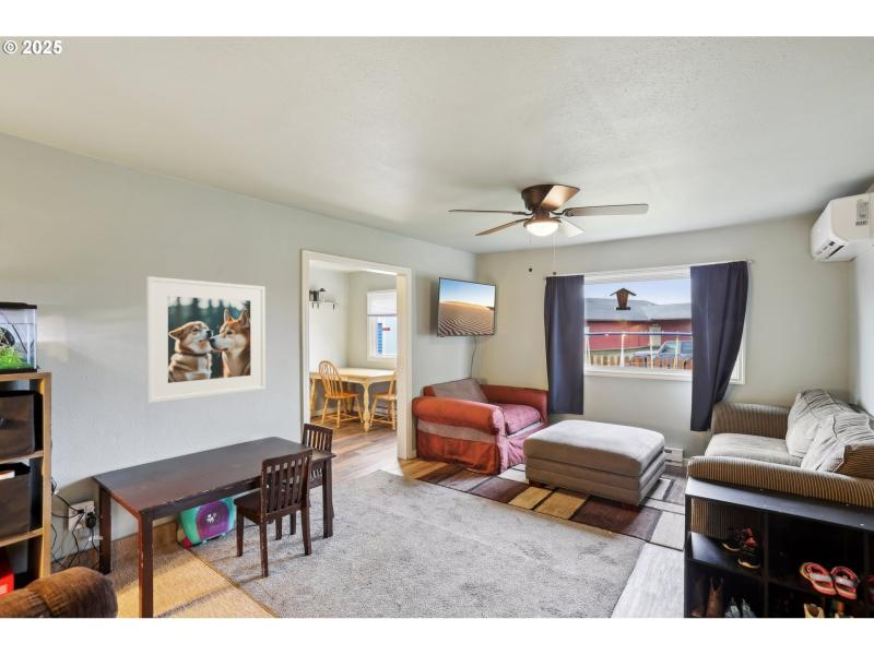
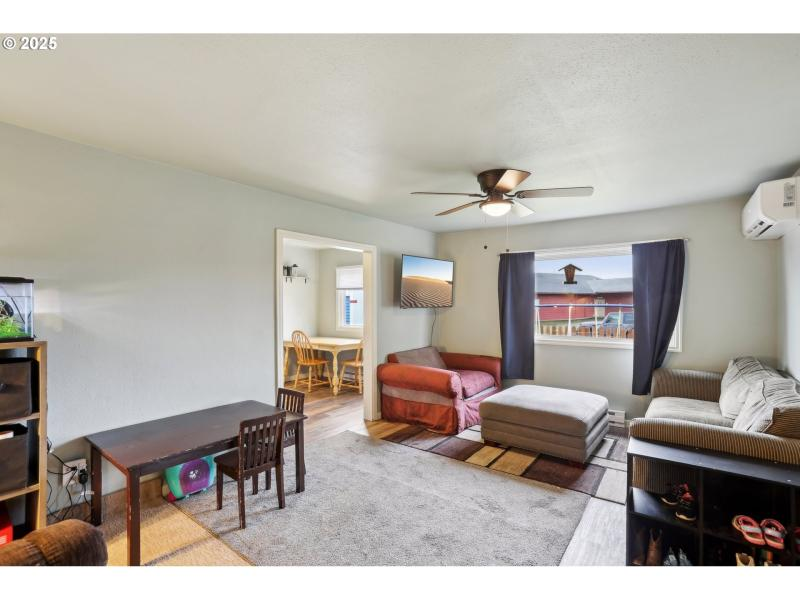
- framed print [145,275,267,404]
